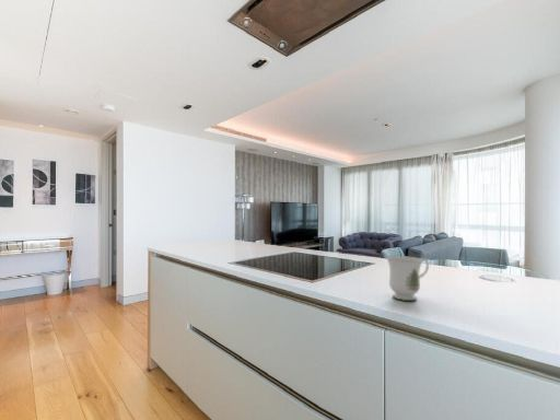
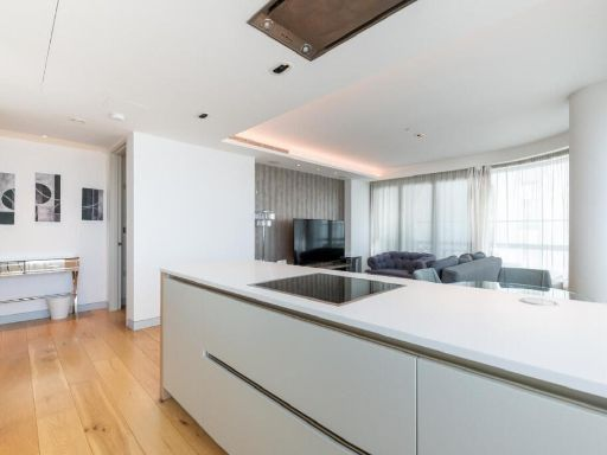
- mug [386,255,430,302]
